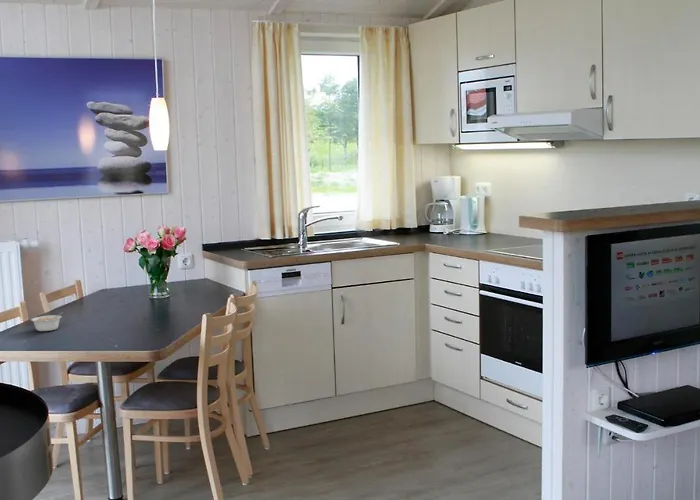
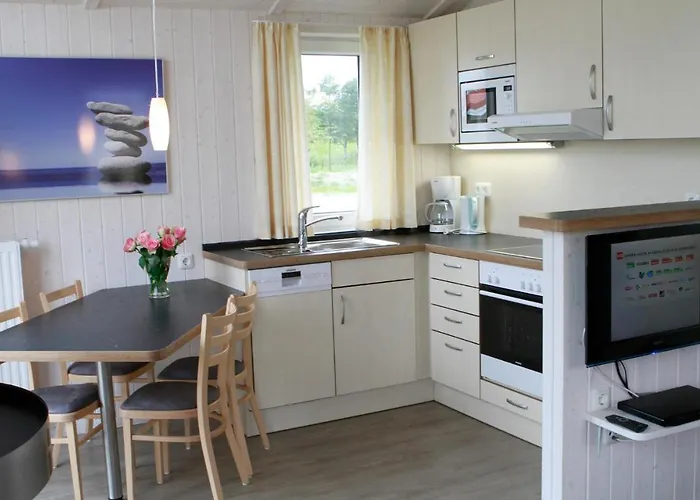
- legume [30,311,64,332]
